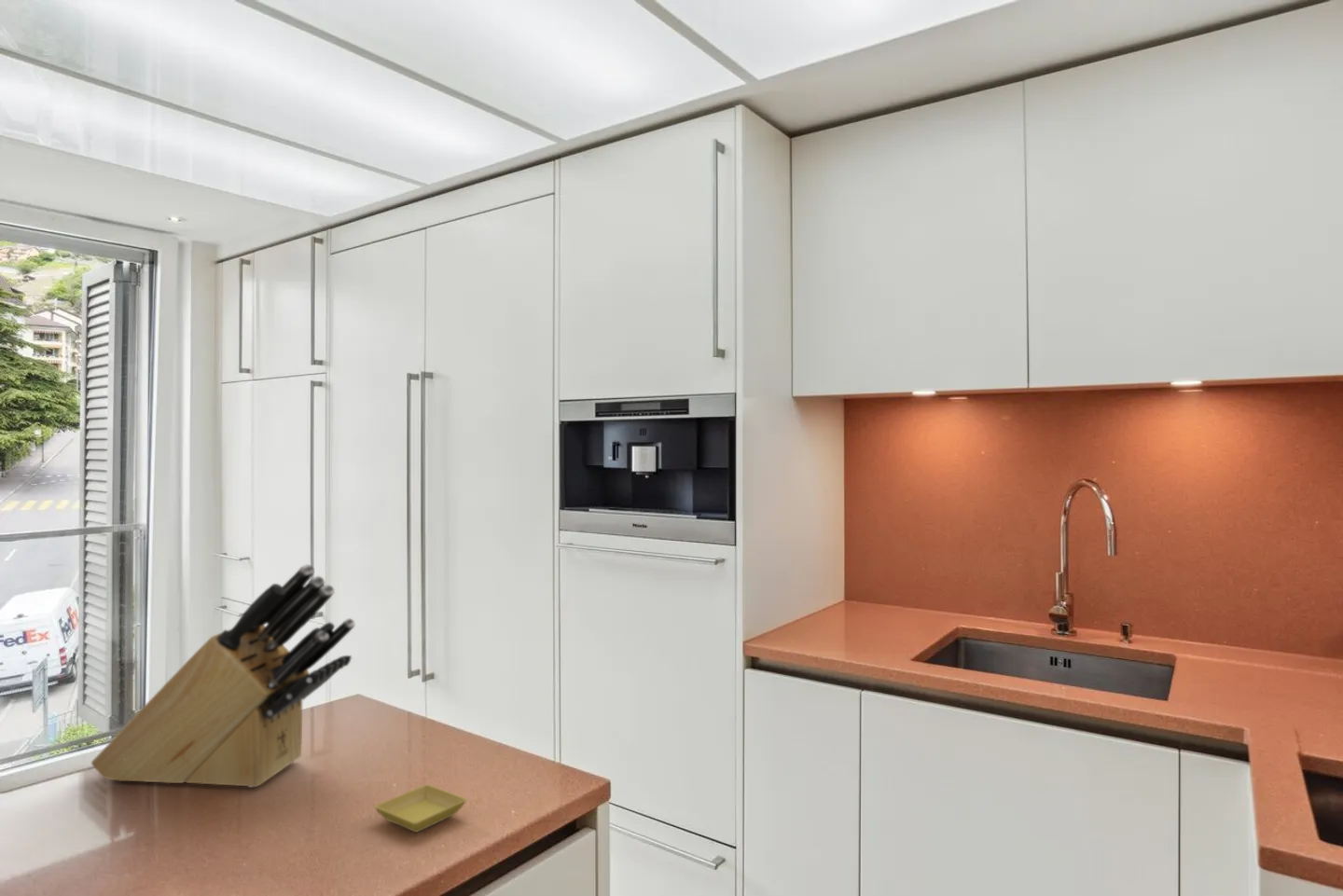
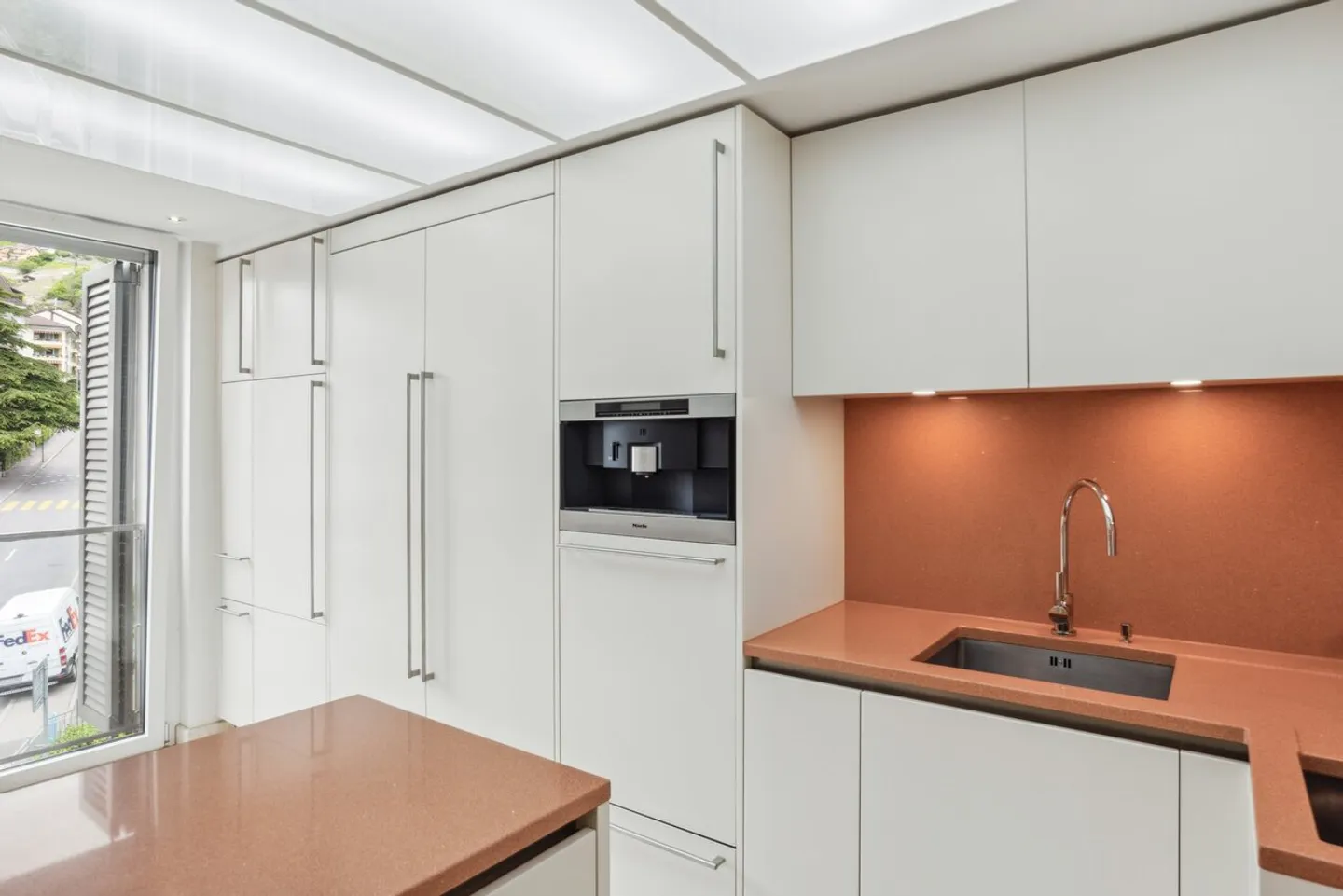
- saucer [373,784,467,834]
- knife block [90,563,356,789]
